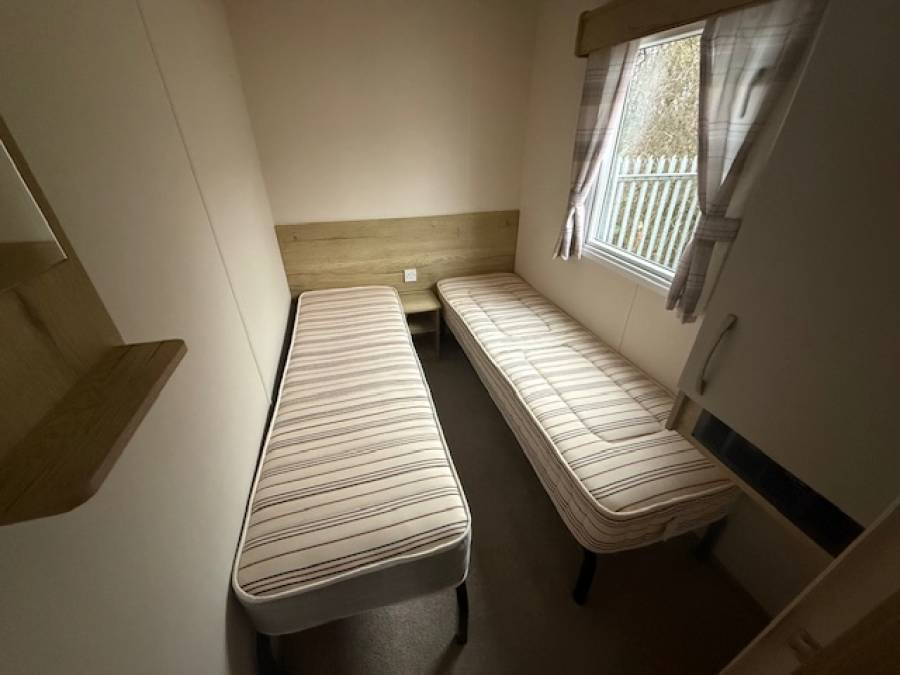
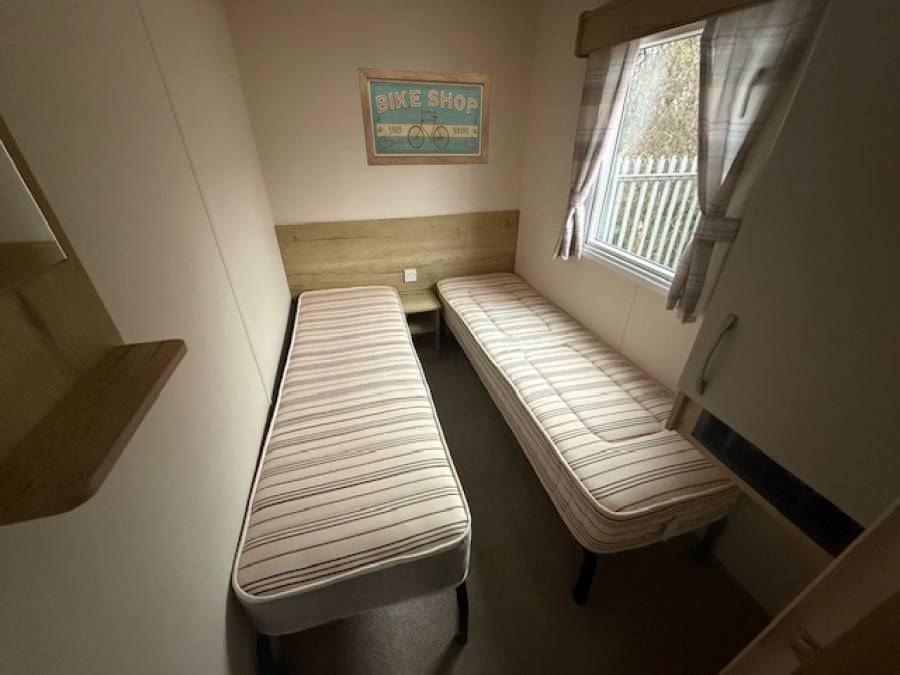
+ wall art [356,66,492,167]
